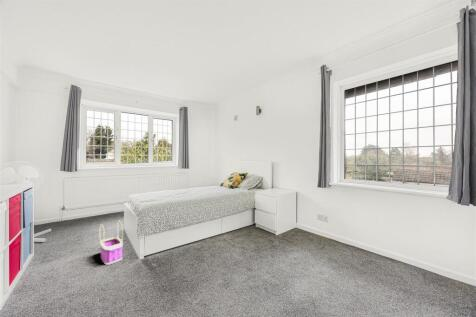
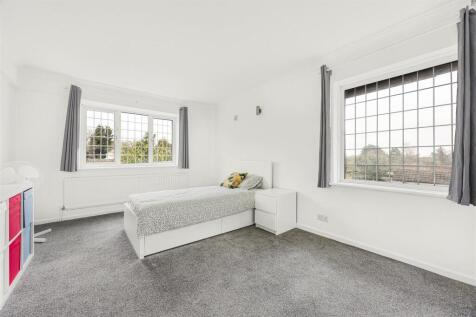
- basket [99,220,124,266]
